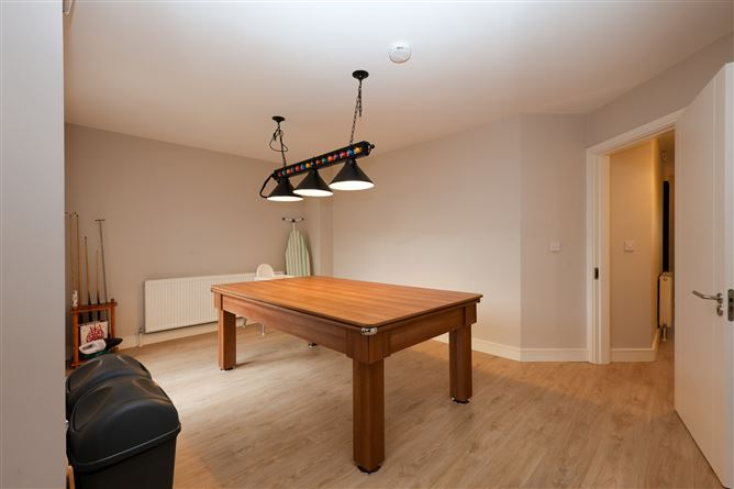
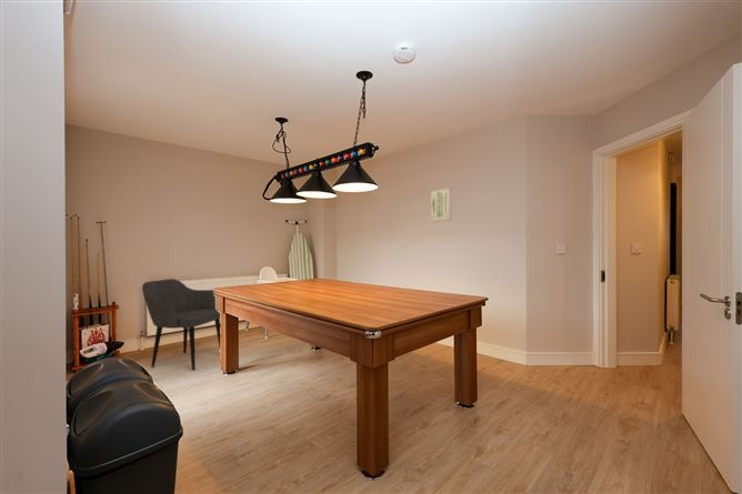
+ wall art [430,188,452,223]
+ armchair [141,278,221,371]
